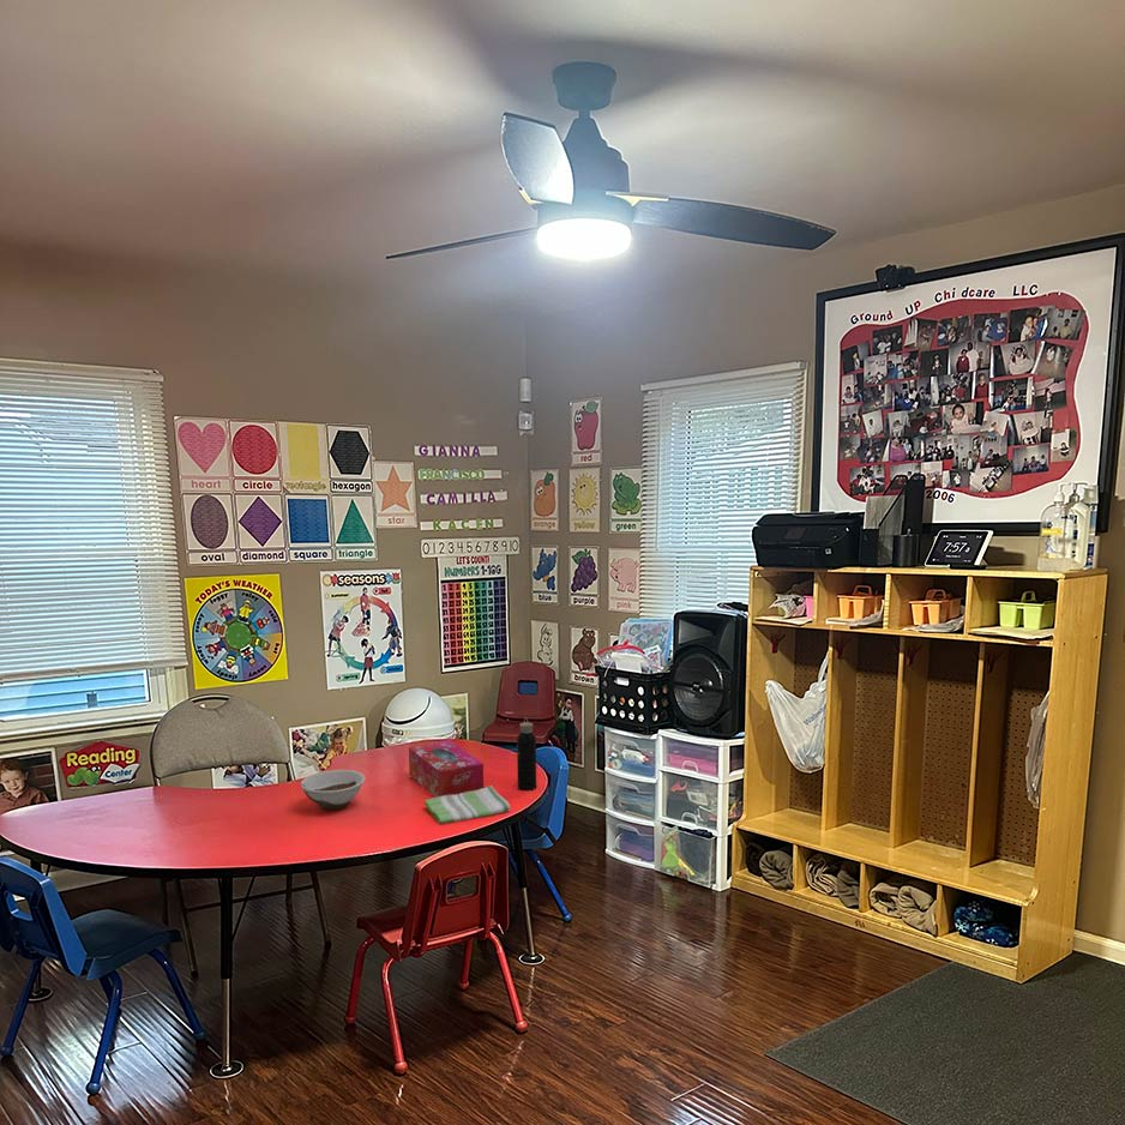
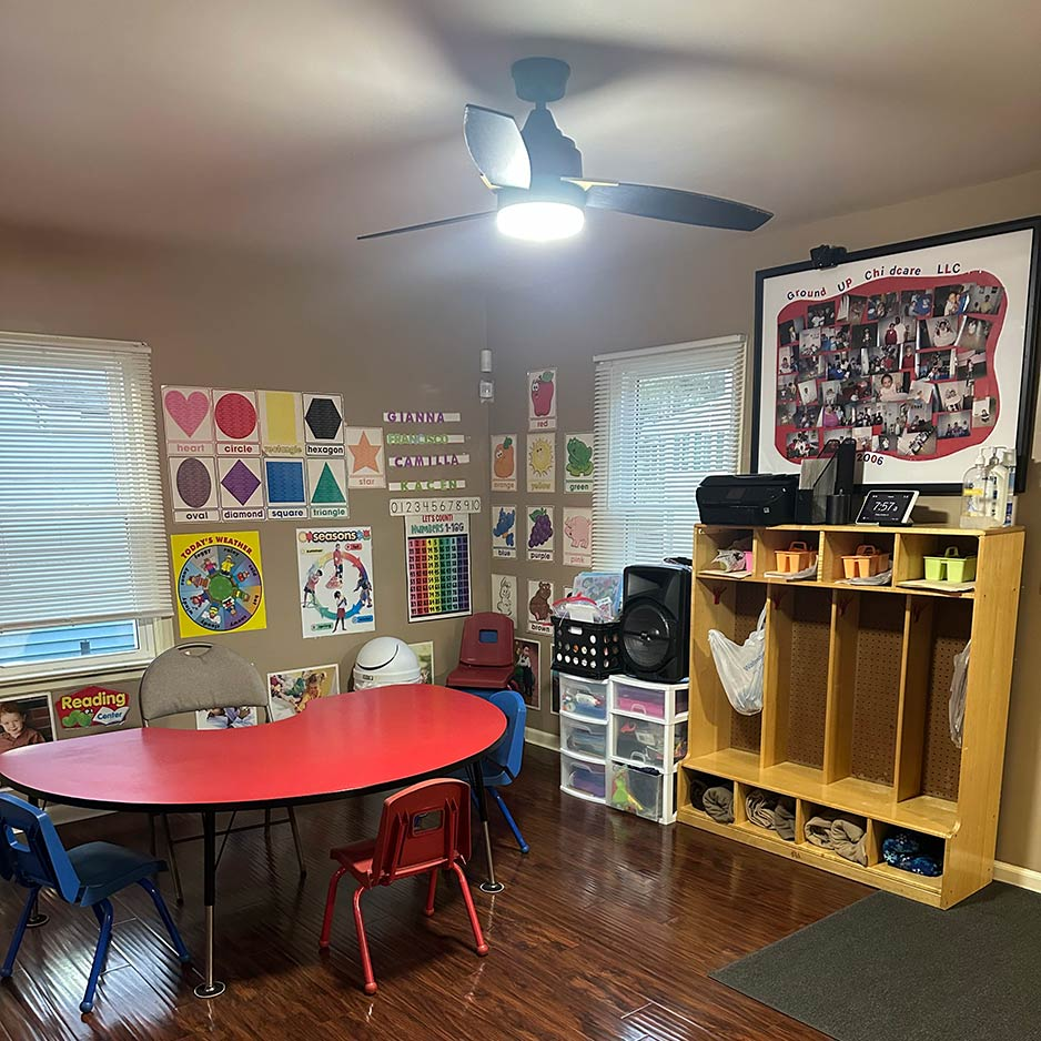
- dish towel [423,784,512,825]
- water bottle [516,716,537,792]
- bowl [299,769,366,811]
- tissue box [408,740,485,798]
